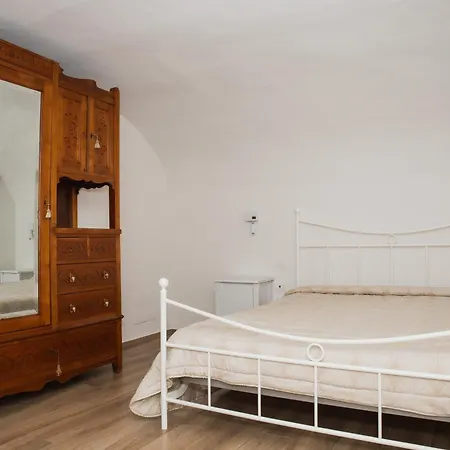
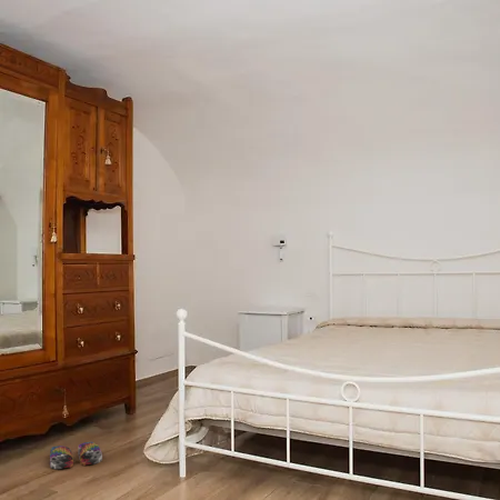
+ slippers [49,441,103,470]
